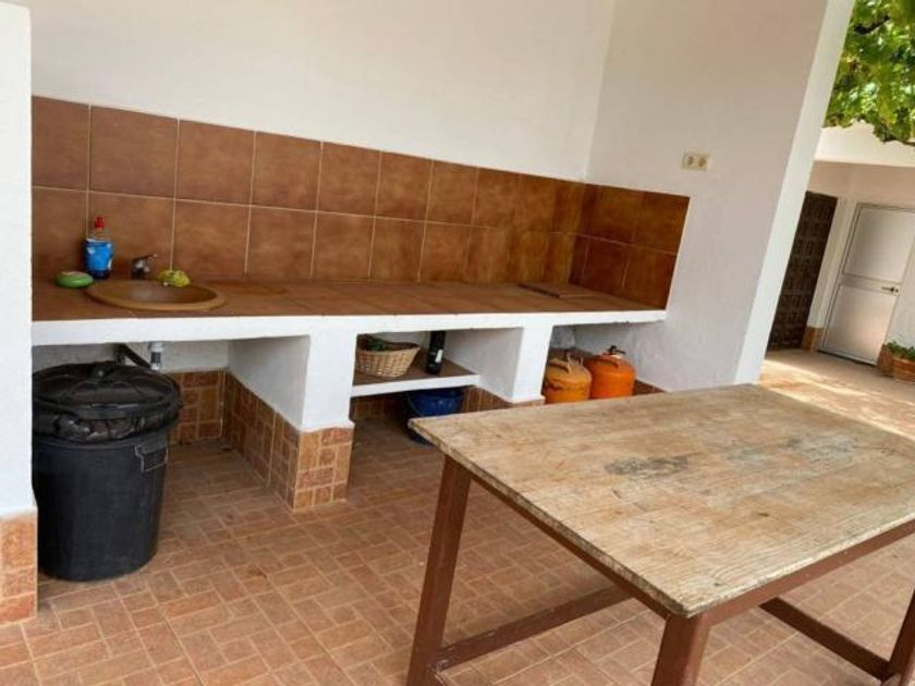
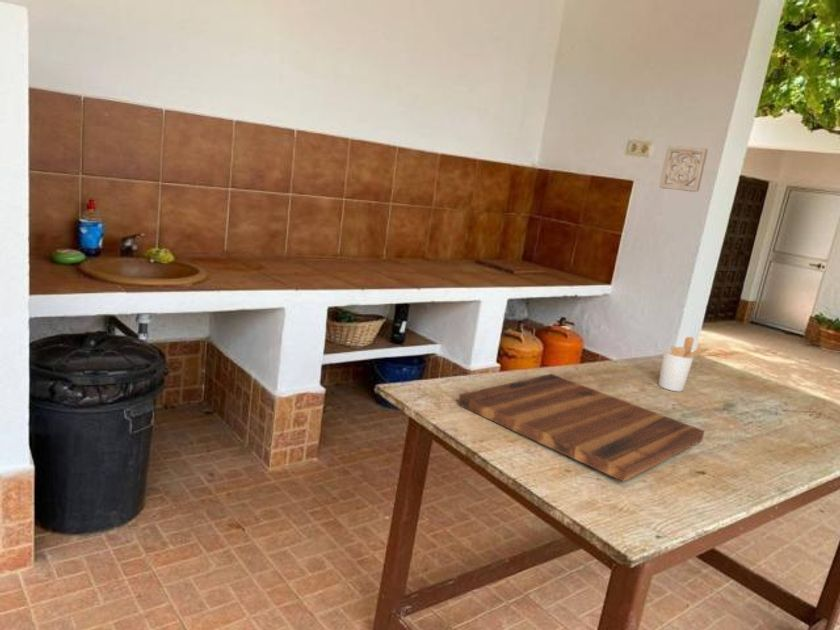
+ cutting board [457,373,705,483]
+ utensil holder [657,336,713,392]
+ wall ornament [658,145,709,193]
